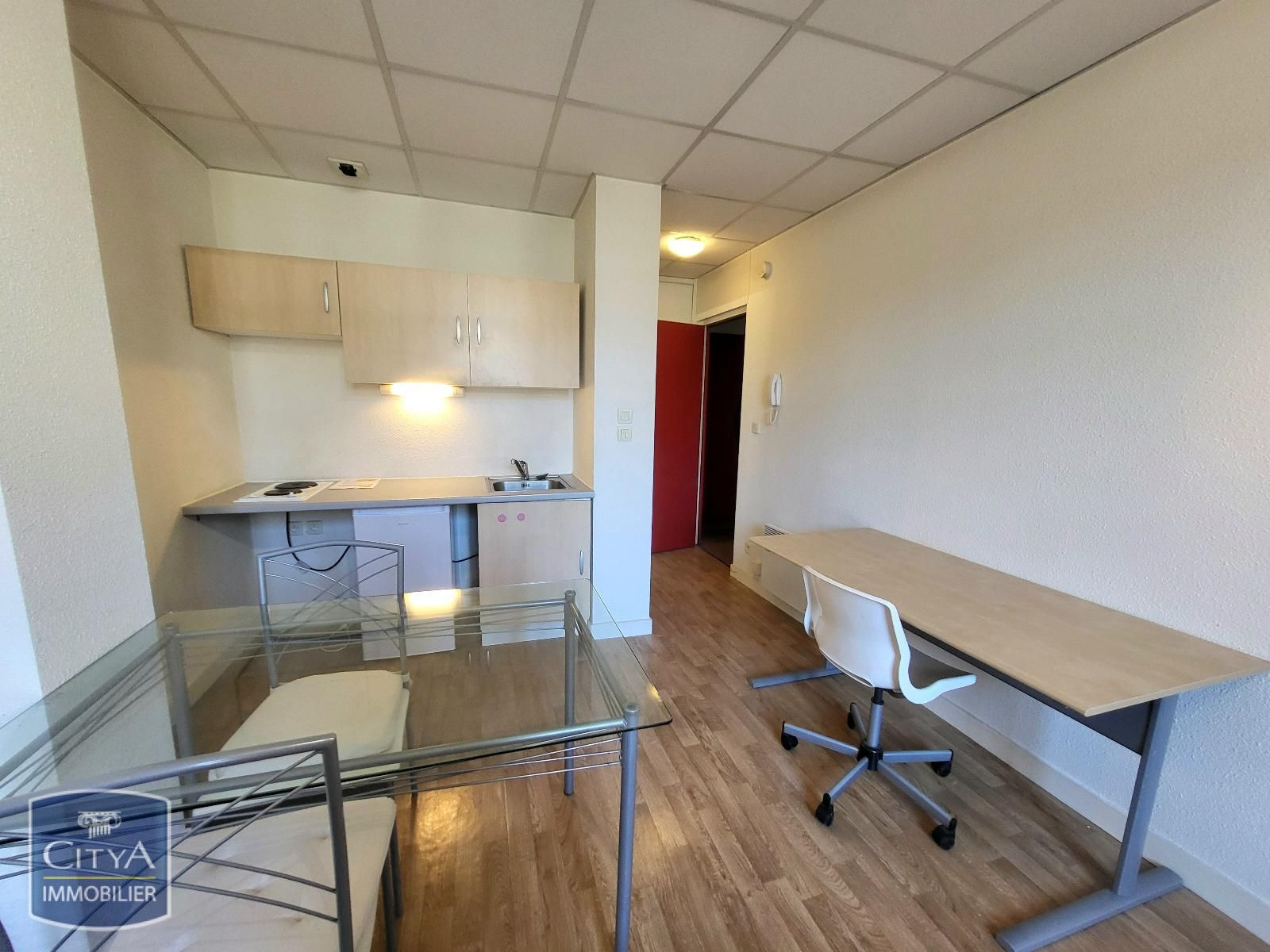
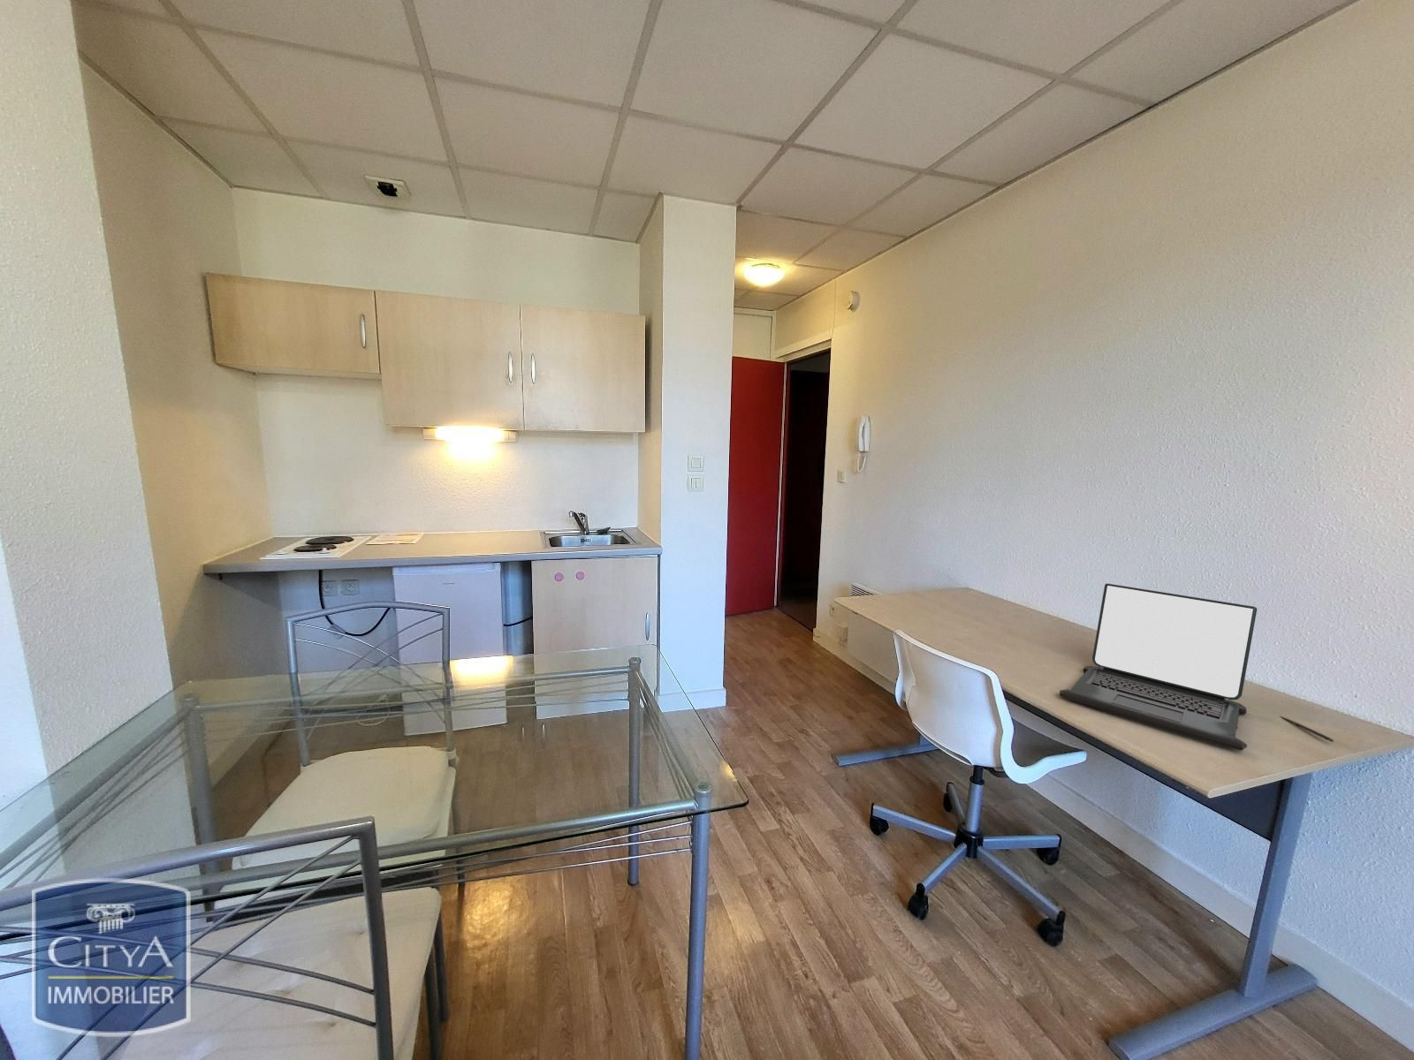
+ laptop [1059,583,1258,750]
+ pen [1279,716,1335,743]
